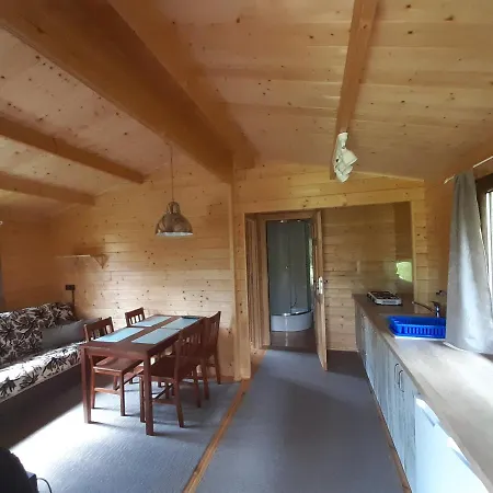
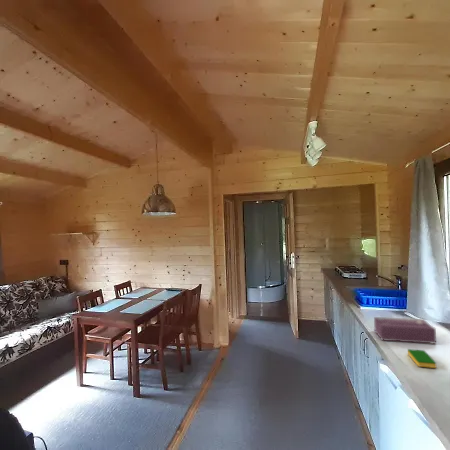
+ tissue box [373,316,437,345]
+ dish sponge [407,348,437,369]
